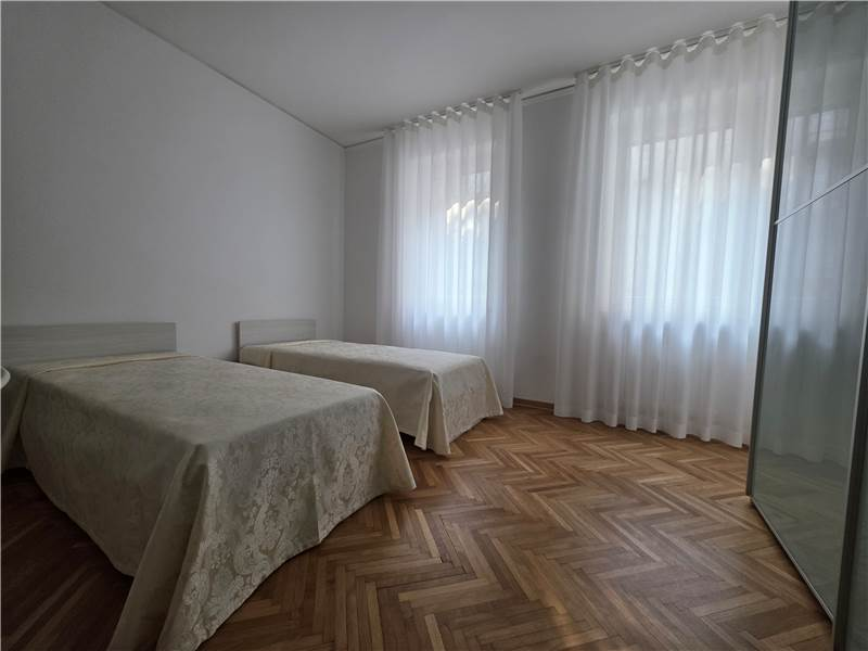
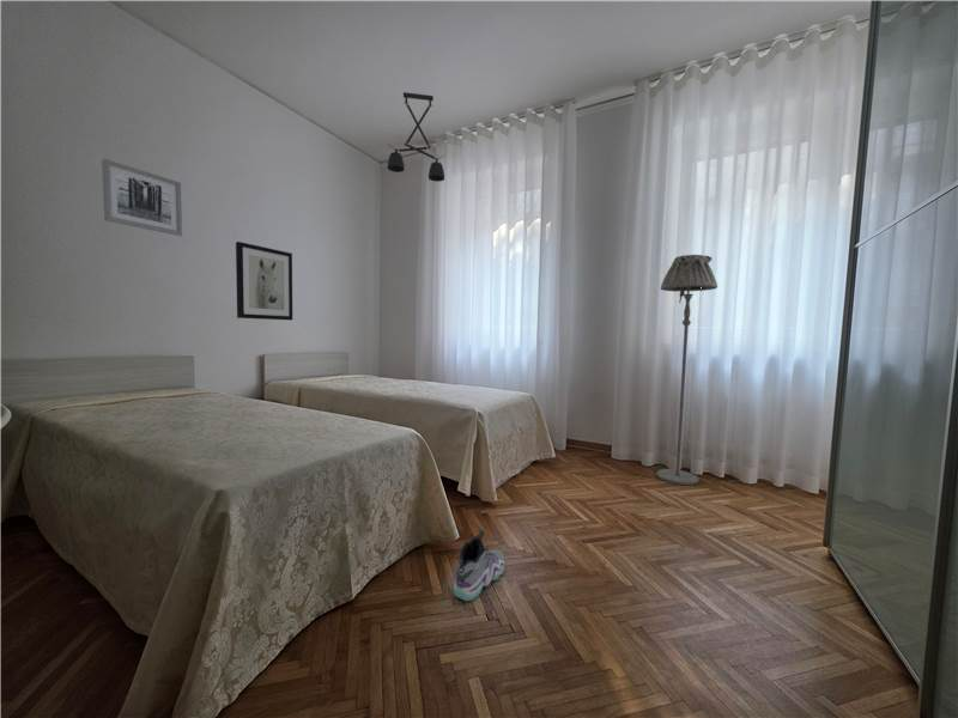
+ ceiling light fixture [387,91,445,183]
+ floor lamp [656,254,718,486]
+ sneaker [453,528,505,602]
+ wall art [235,241,293,322]
+ wall art [101,158,183,237]
